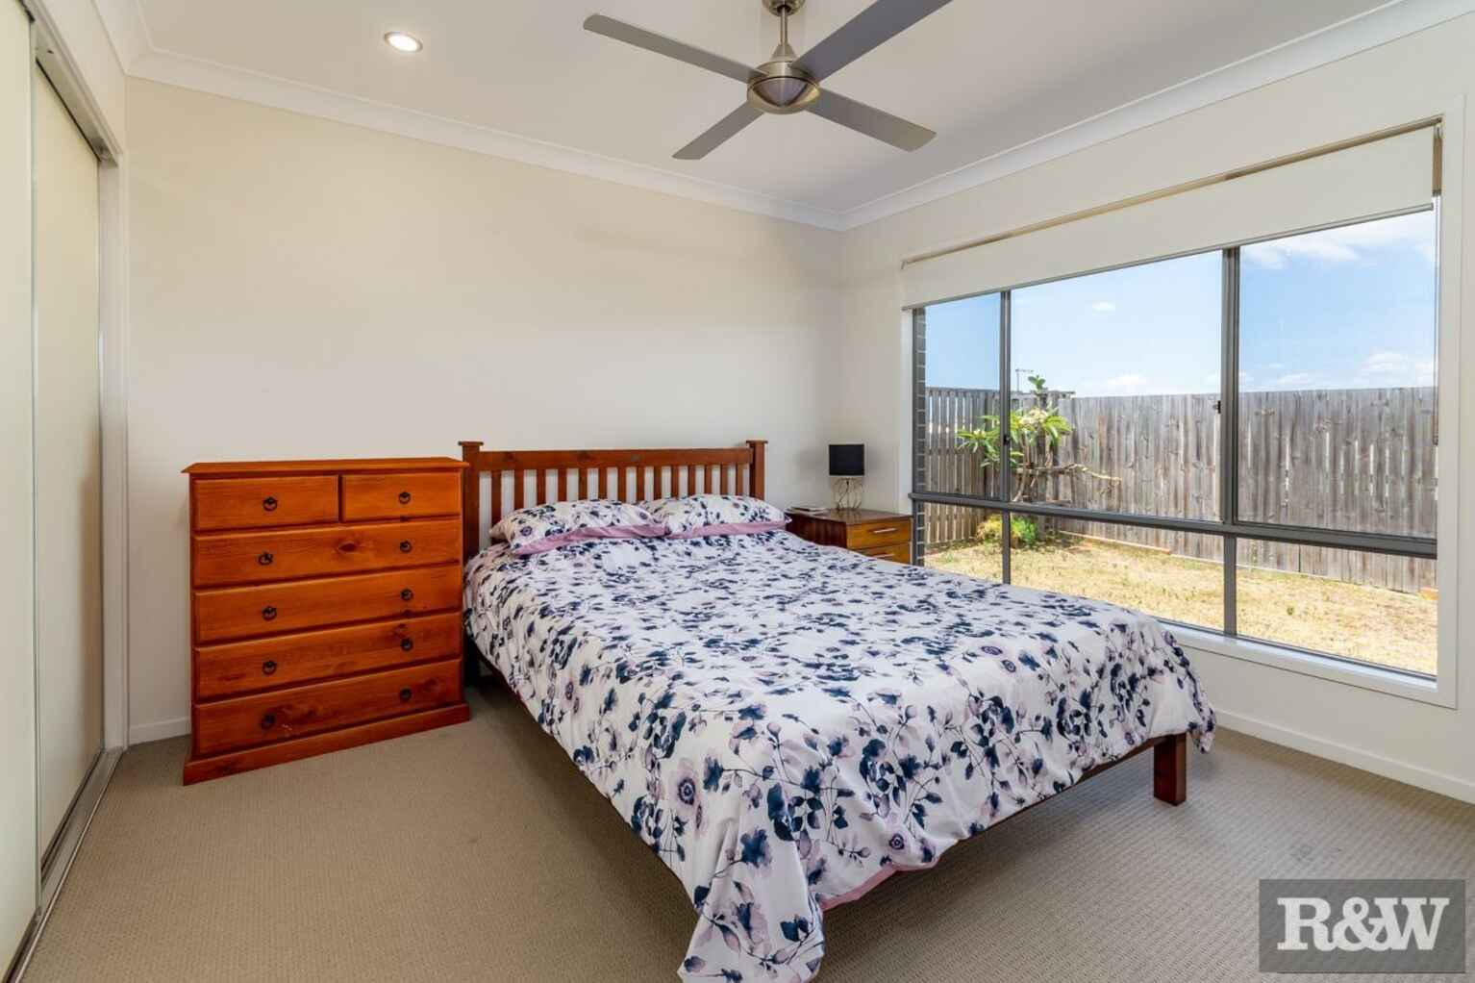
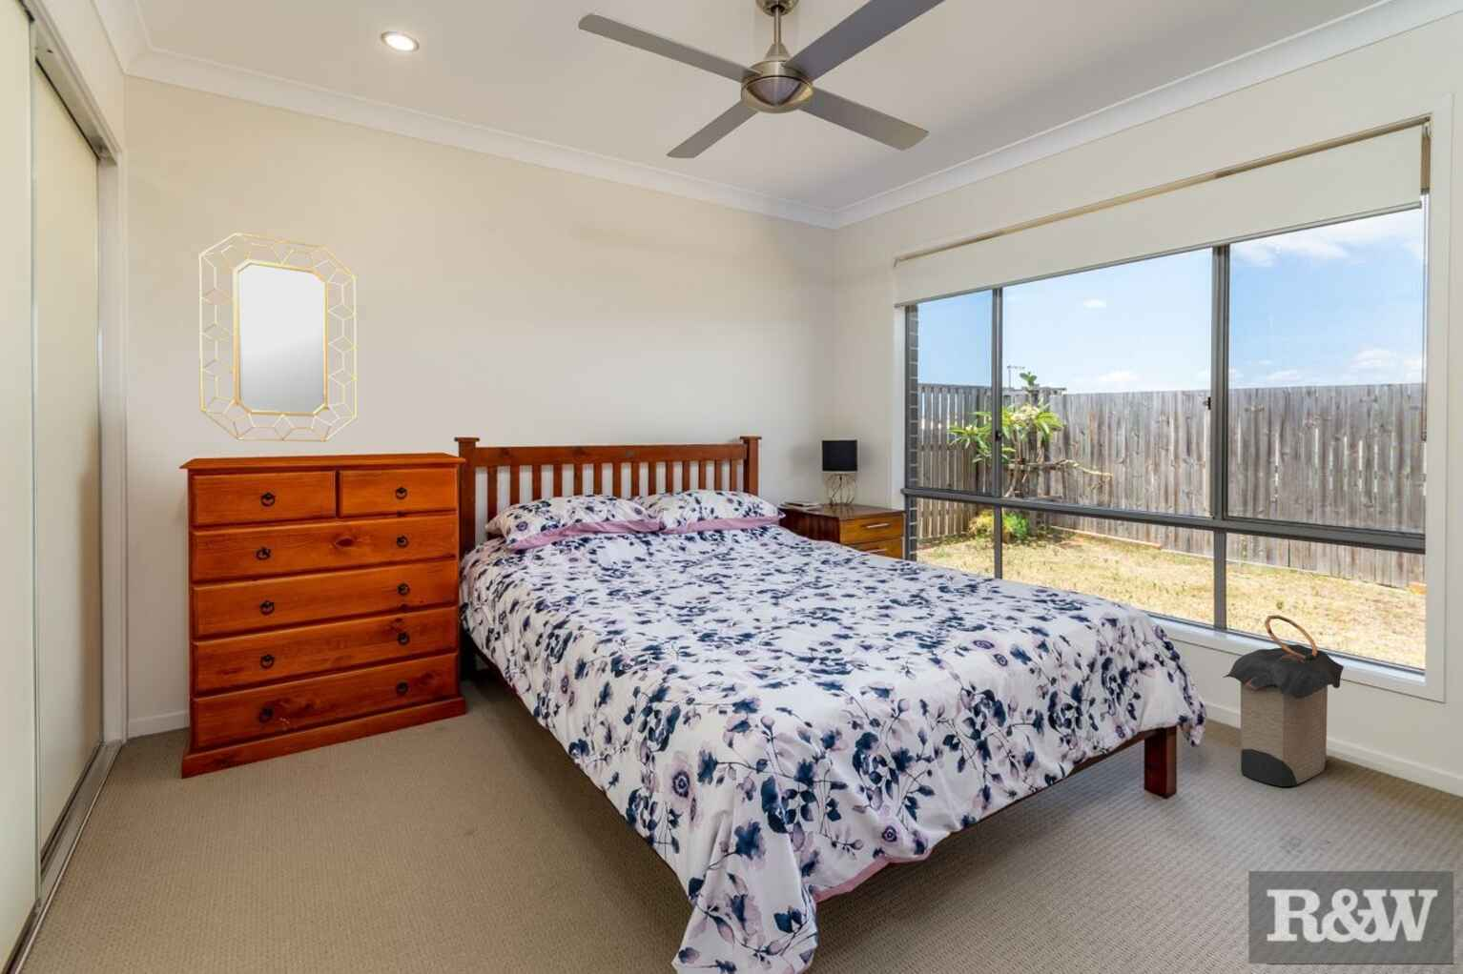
+ home mirror [197,232,358,444]
+ laundry hamper [1222,614,1344,787]
